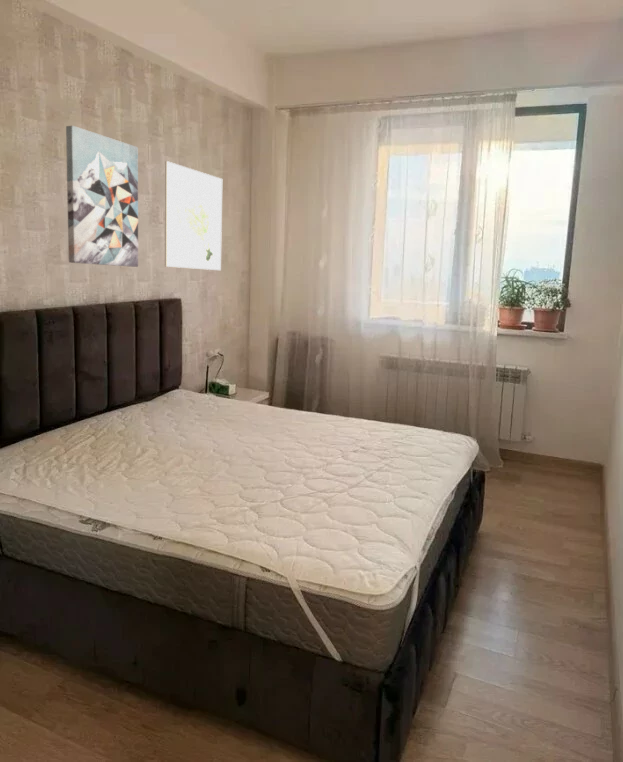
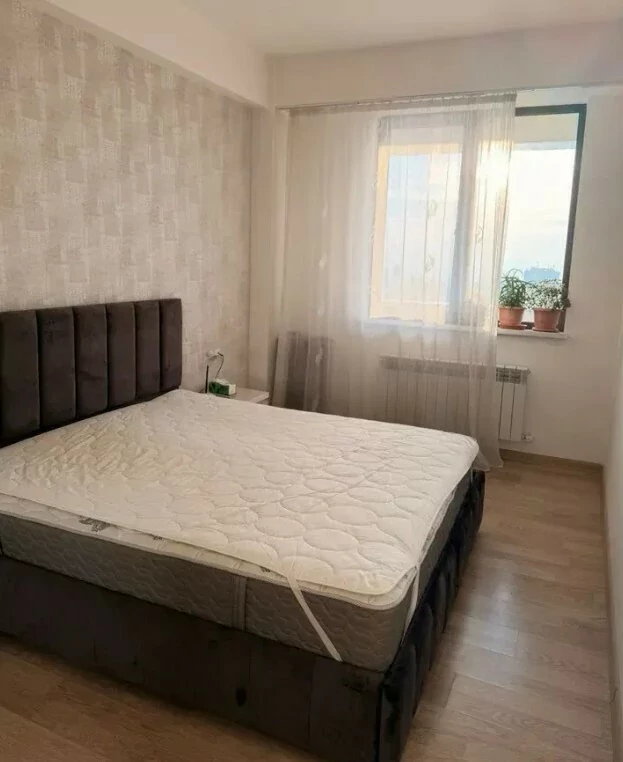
- wall art [164,160,223,271]
- wall art [65,125,139,268]
